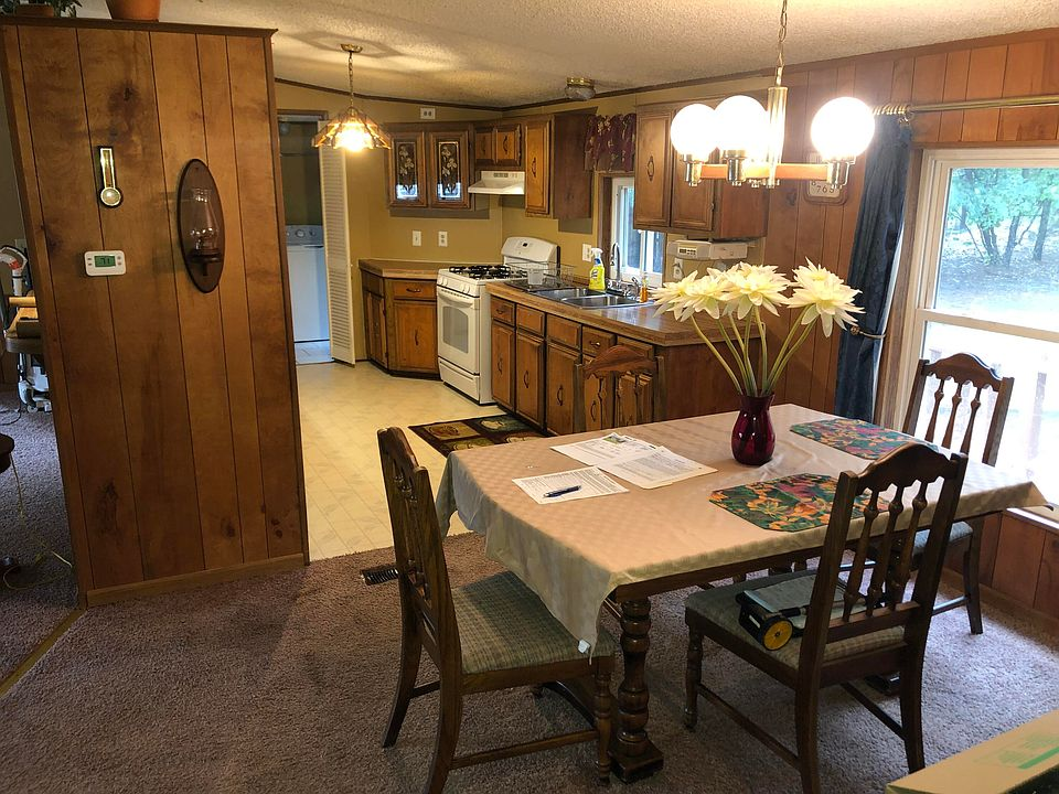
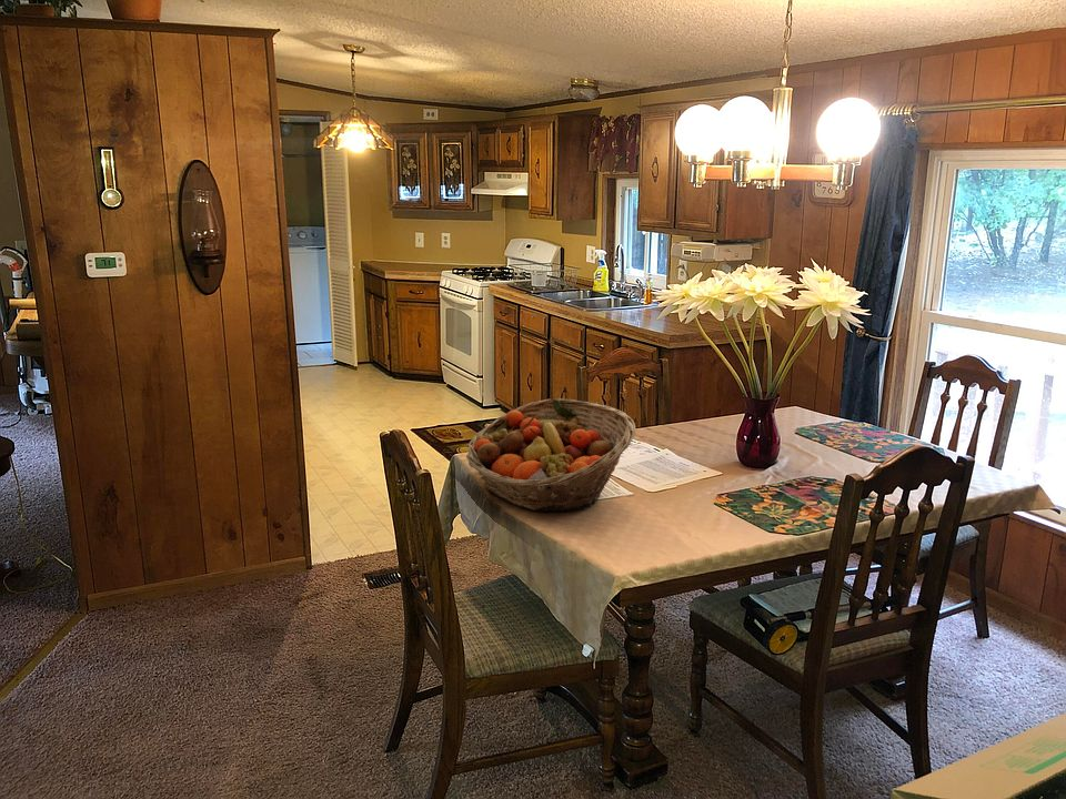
+ fruit basket [465,397,636,512]
